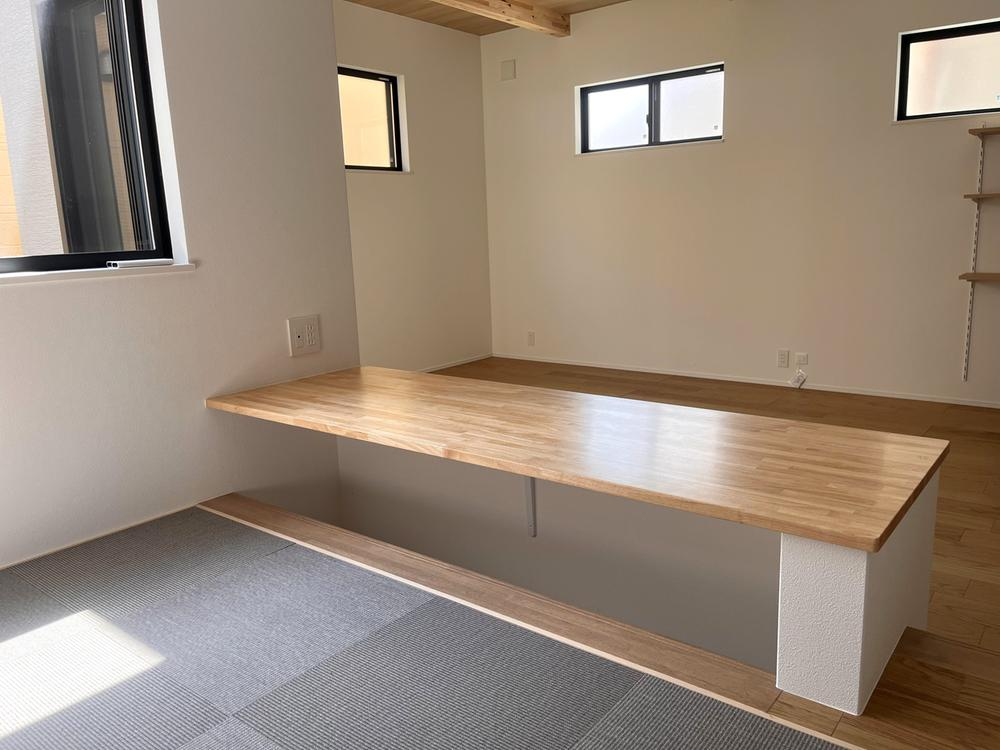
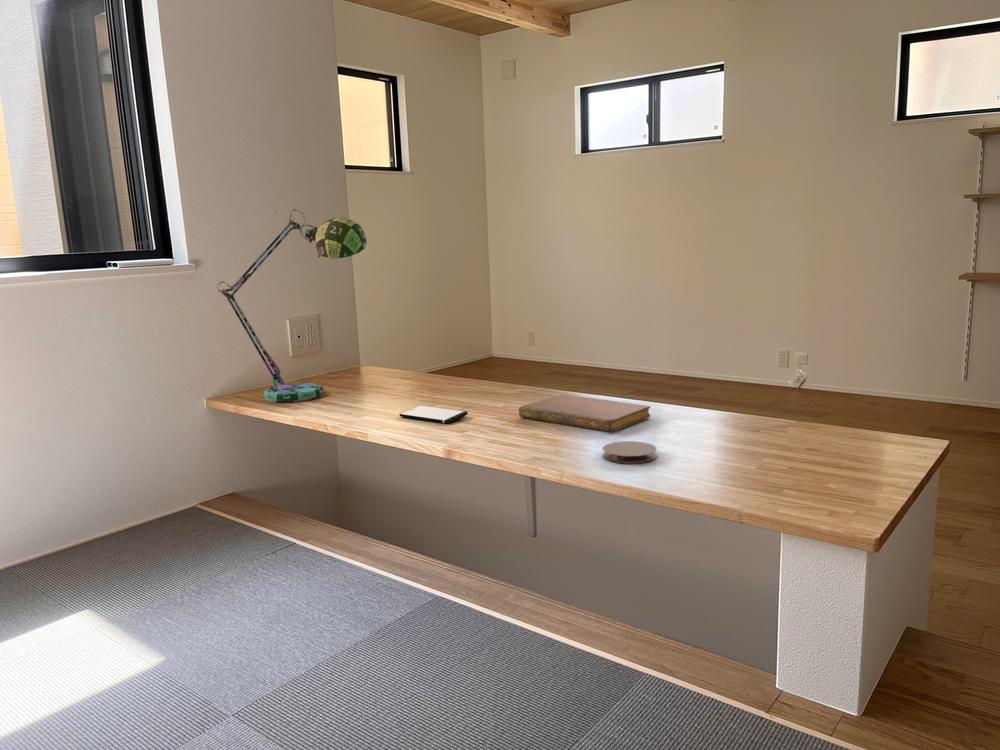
+ desk lamp [216,208,368,404]
+ notebook [518,394,651,433]
+ smartphone [399,404,469,424]
+ coaster [602,440,658,464]
